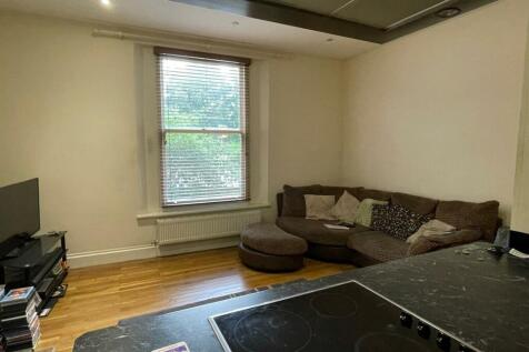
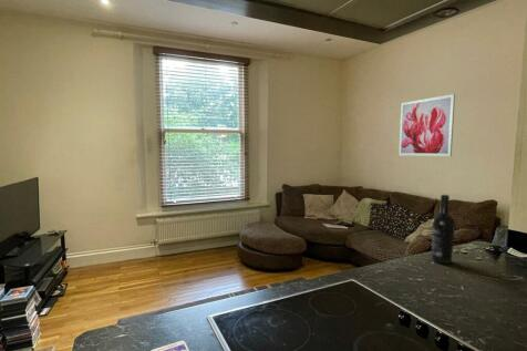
+ wine bottle [431,194,456,265]
+ wall art [397,93,456,157]
